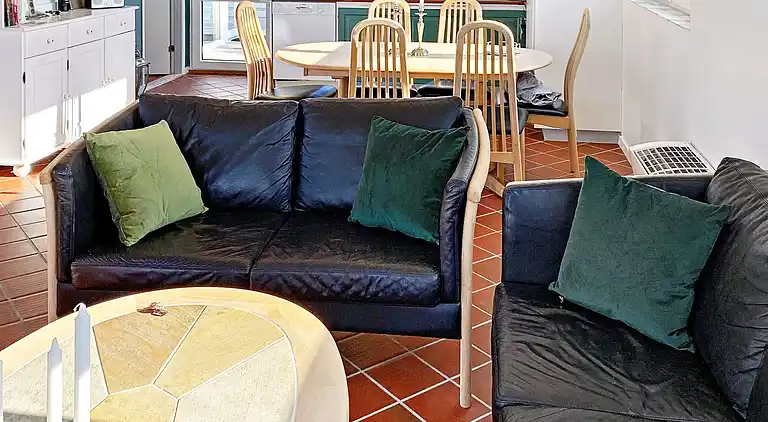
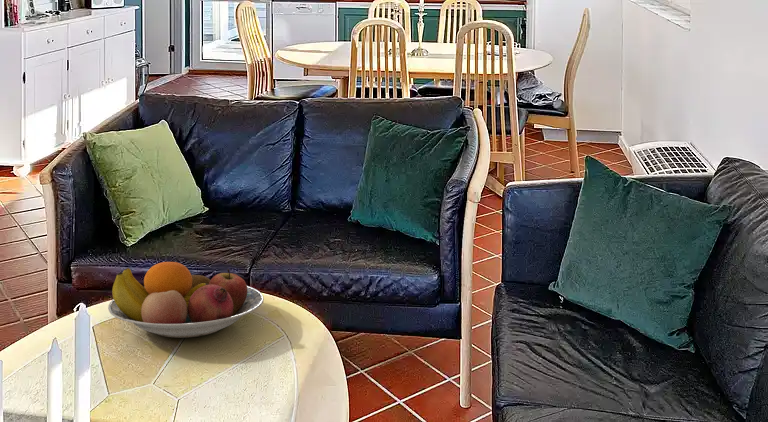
+ fruit bowl [107,261,265,339]
